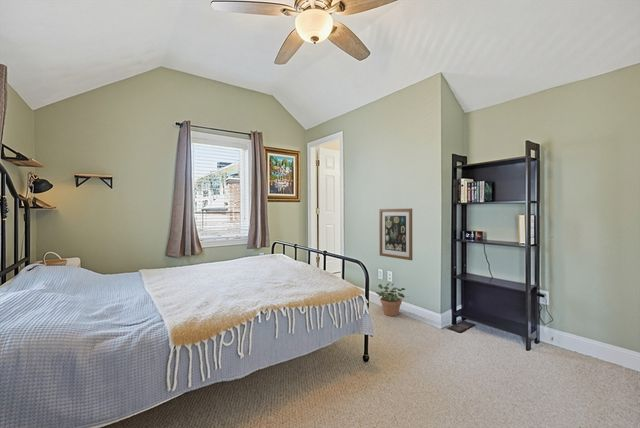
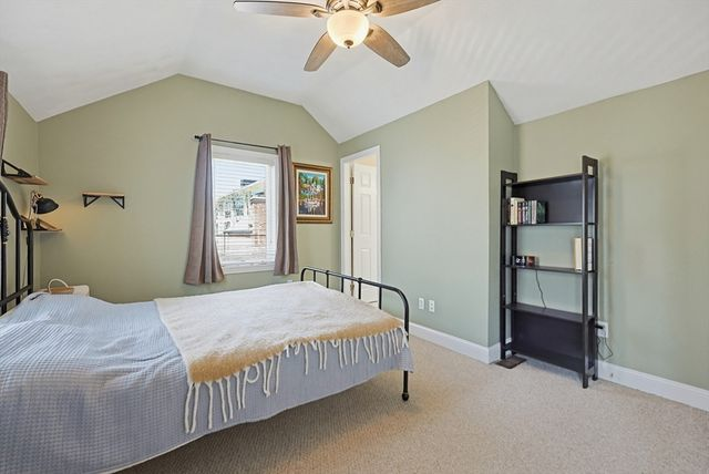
- wall art [378,208,413,261]
- potted plant [375,282,410,317]
